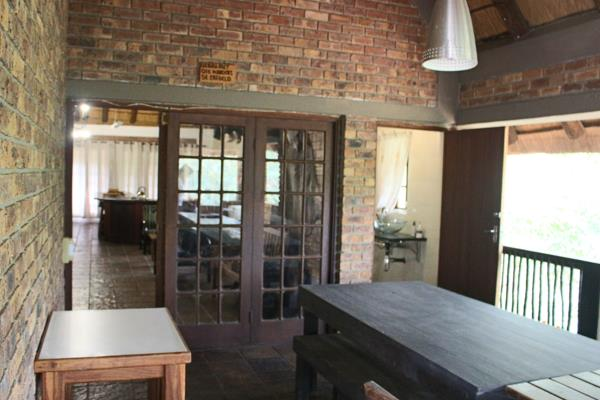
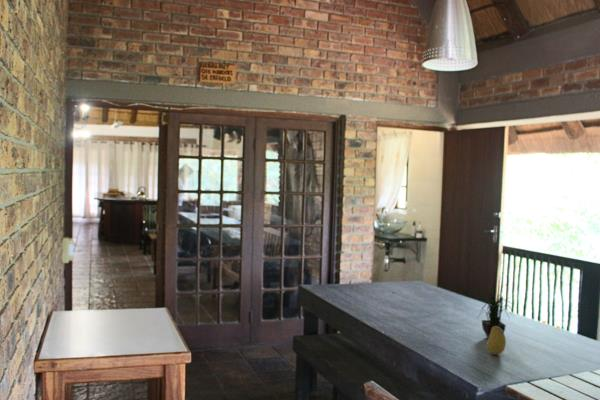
+ potted plant [477,271,514,339]
+ fruit [486,327,507,356]
